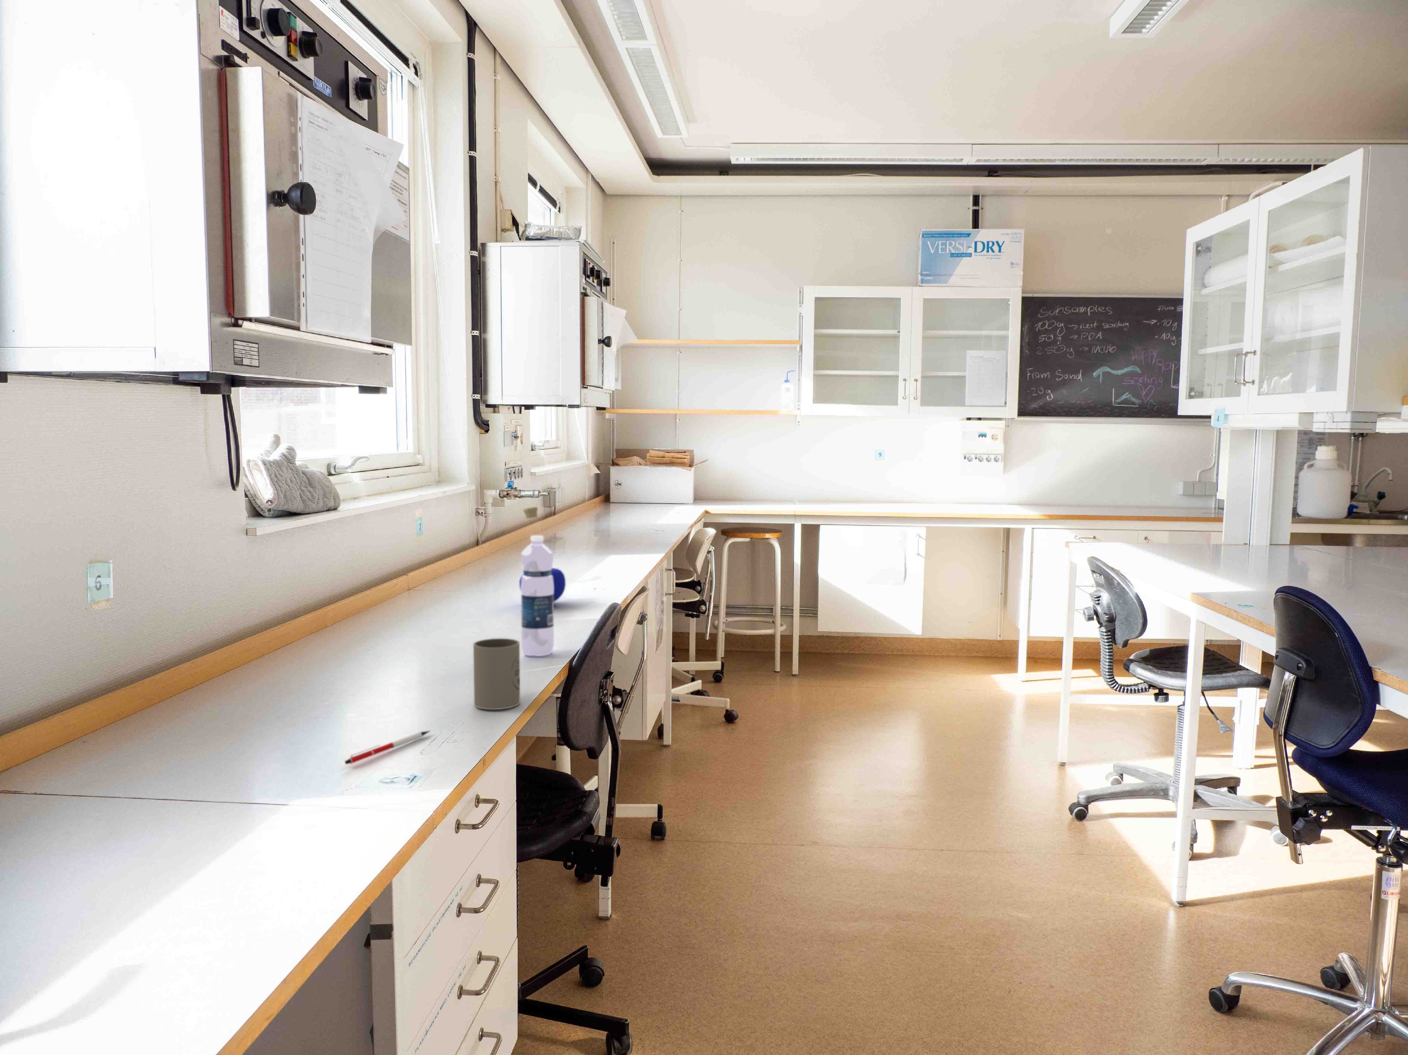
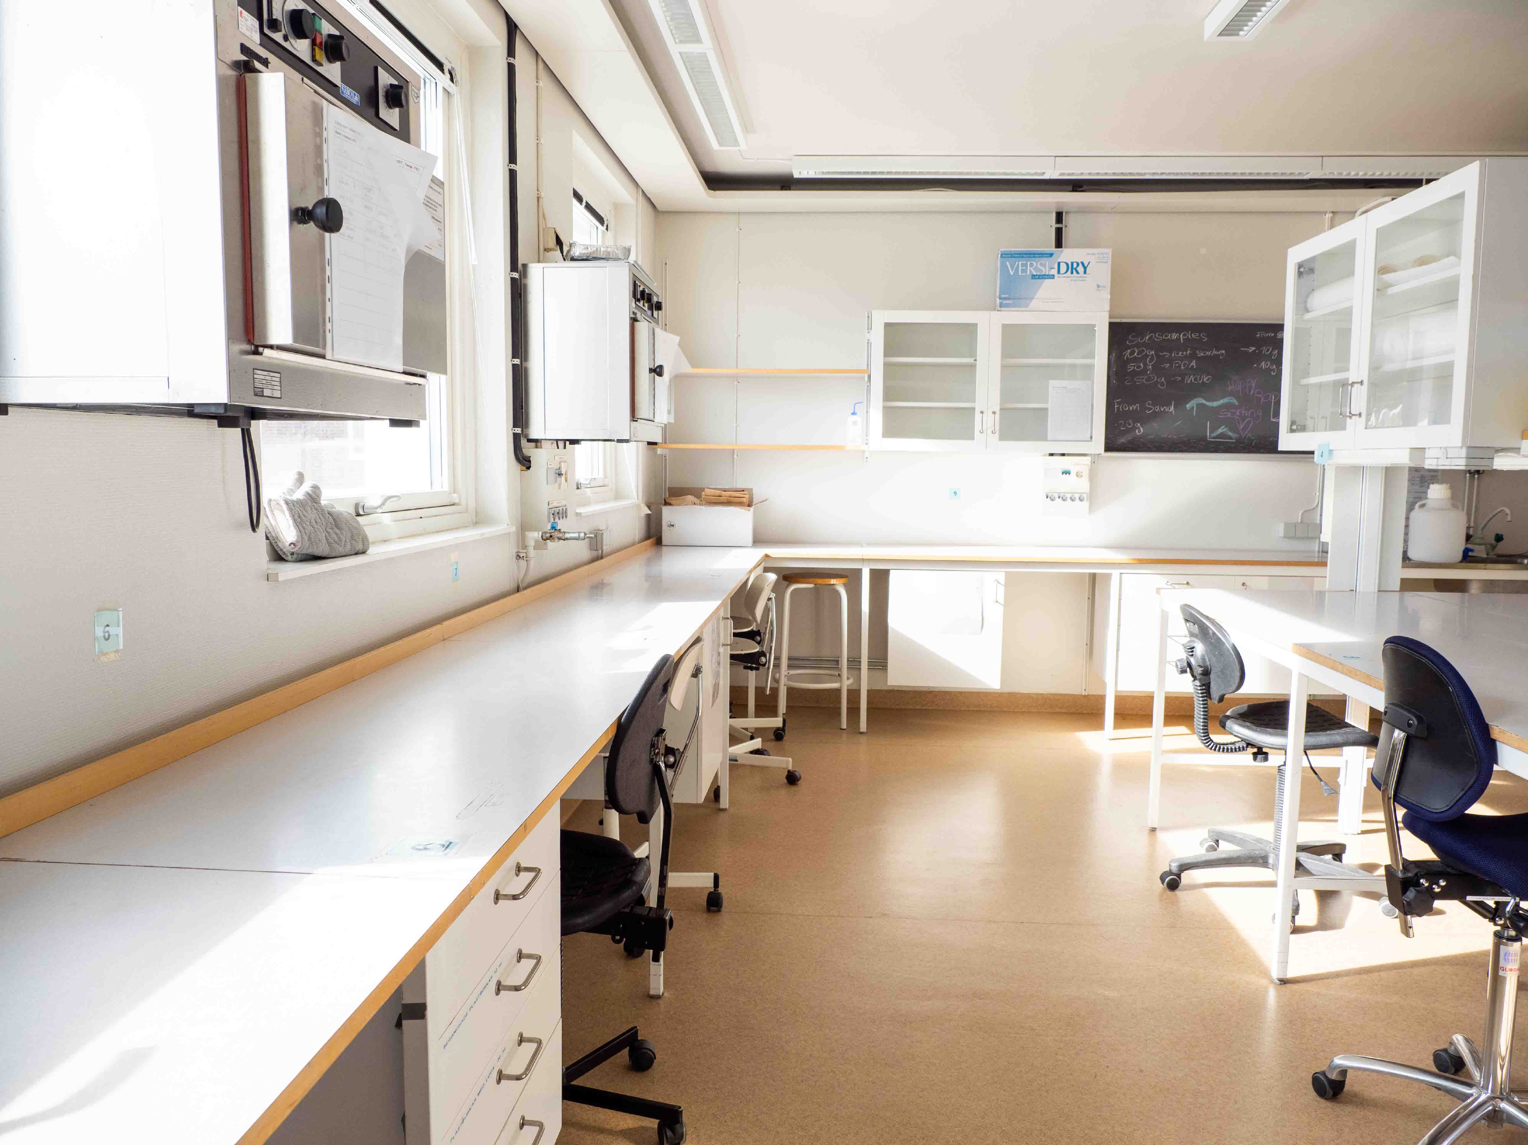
- water bottle [520,535,554,656]
- mug [473,638,520,710]
- flask [519,506,567,603]
- pen [345,730,431,765]
